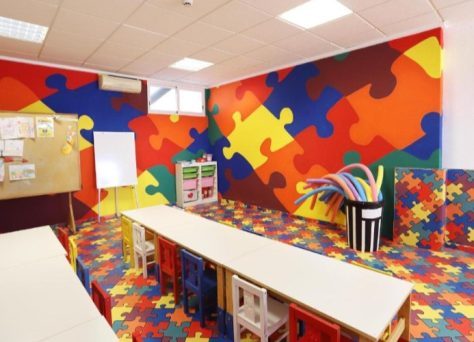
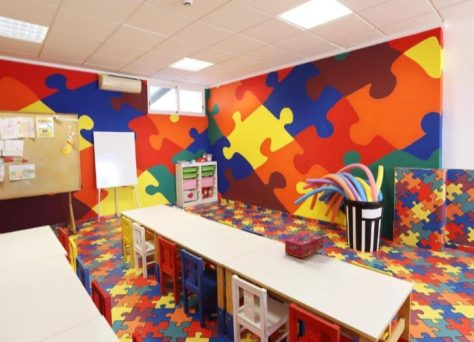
+ tissue box [284,232,324,259]
